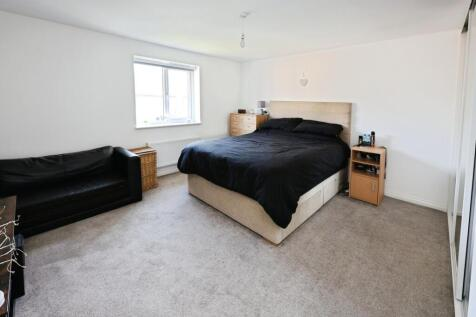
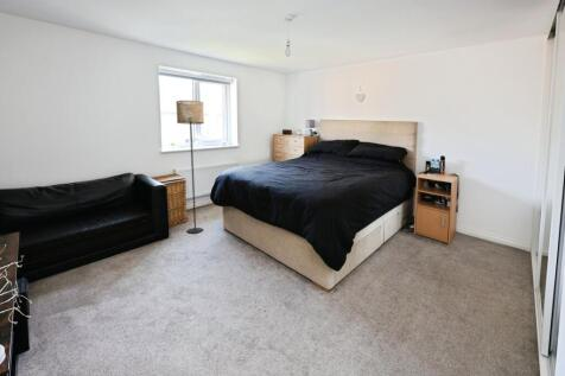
+ floor lamp [174,100,205,234]
